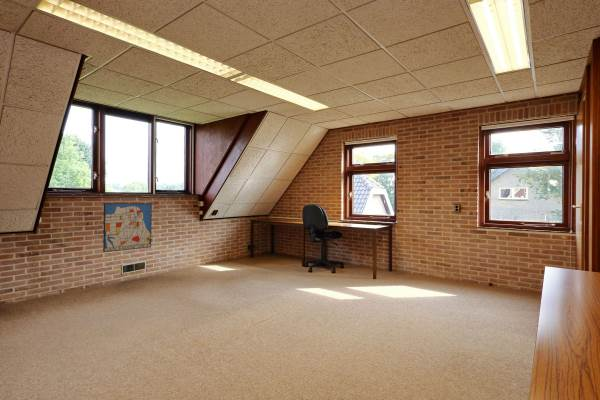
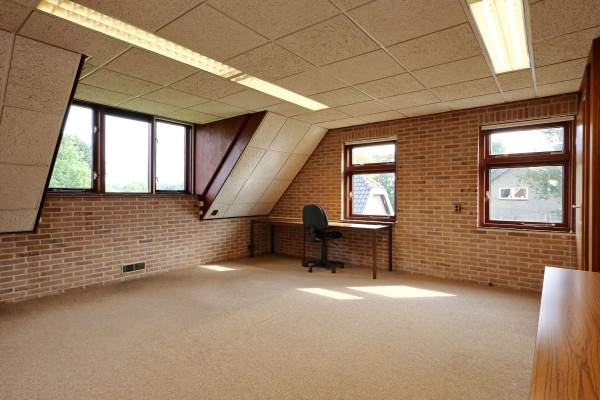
- wall art [102,202,153,253]
